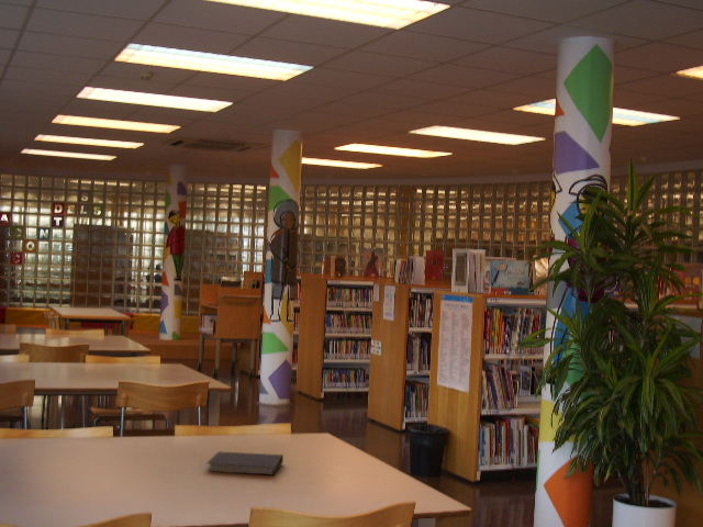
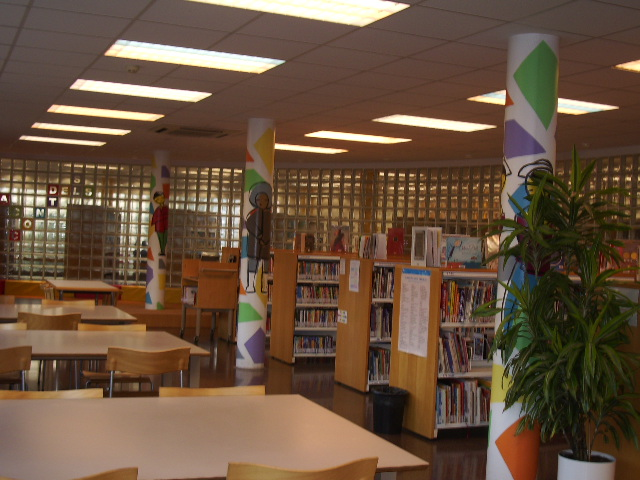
- notebook [205,450,284,476]
